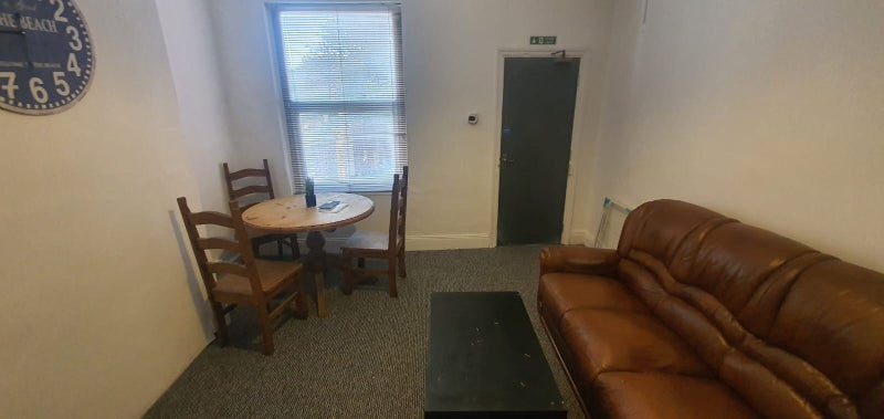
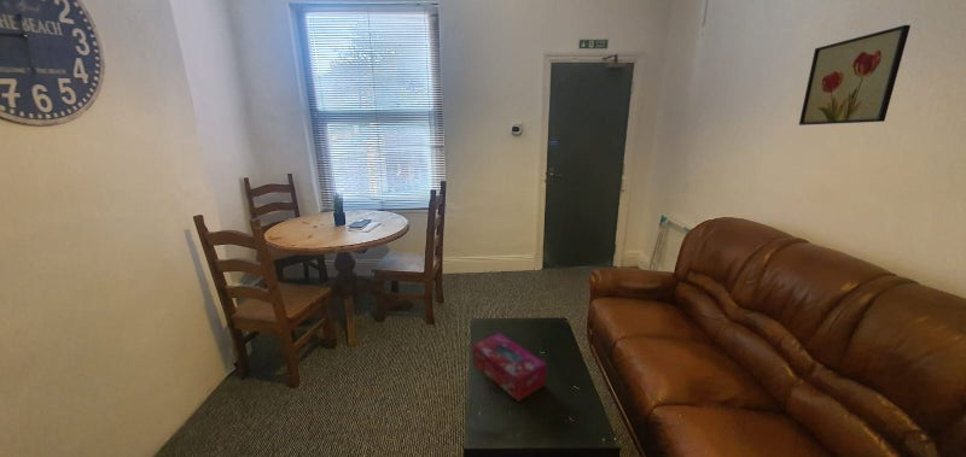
+ wall art [798,24,912,127]
+ tissue box [472,332,547,403]
